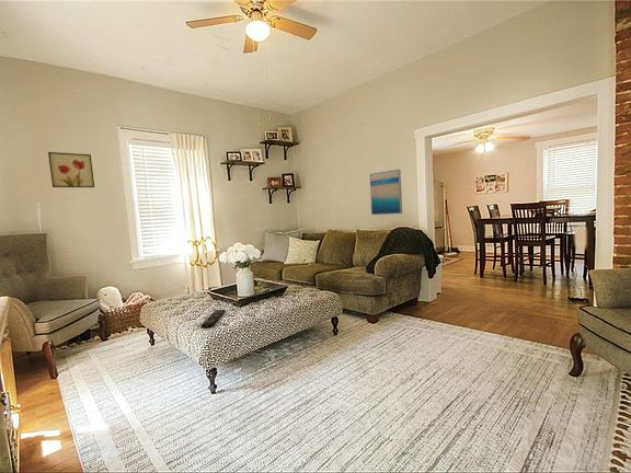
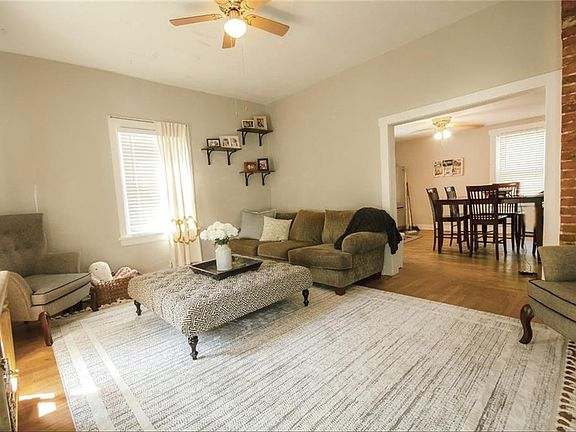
- remote control [200,309,227,328]
- wall art [47,151,95,188]
- wall art [368,169,403,216]
